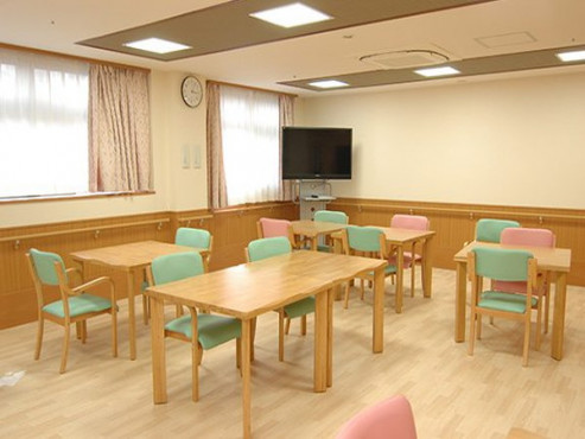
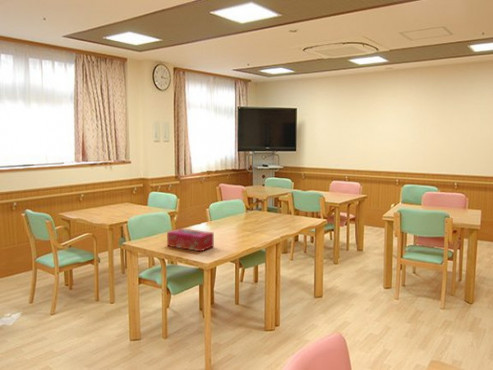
+ tissue box [166,227,215,252]
